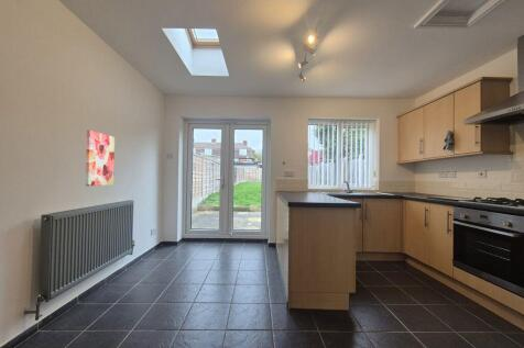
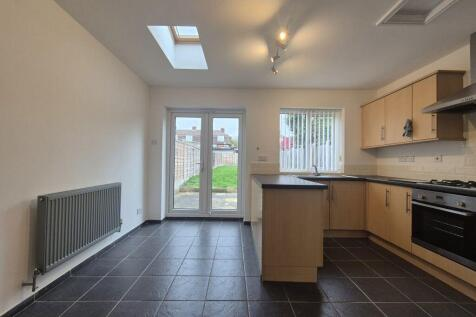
- wall art [85,130,116,187]
